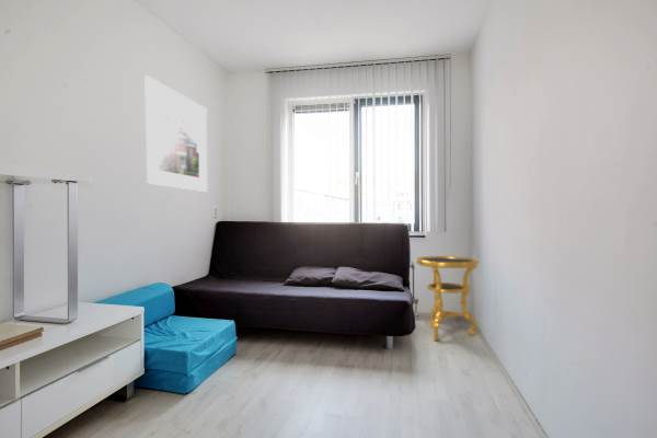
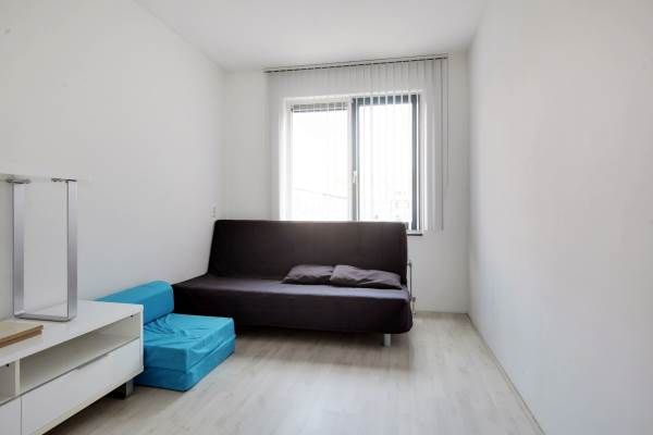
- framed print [145,74,208,193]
- side table [415,255,480,342]
